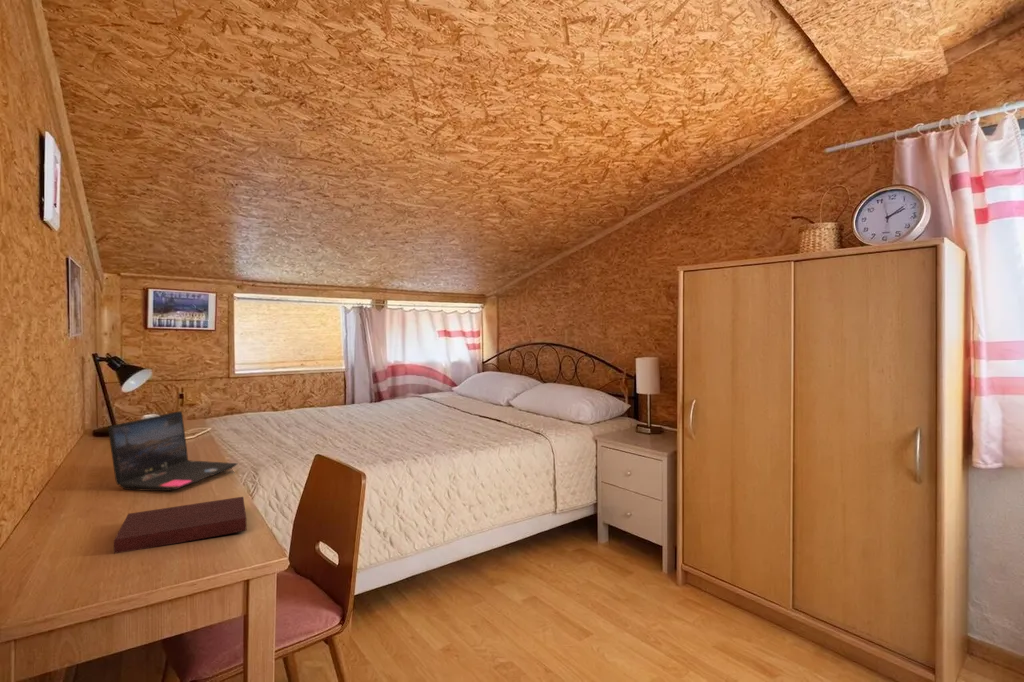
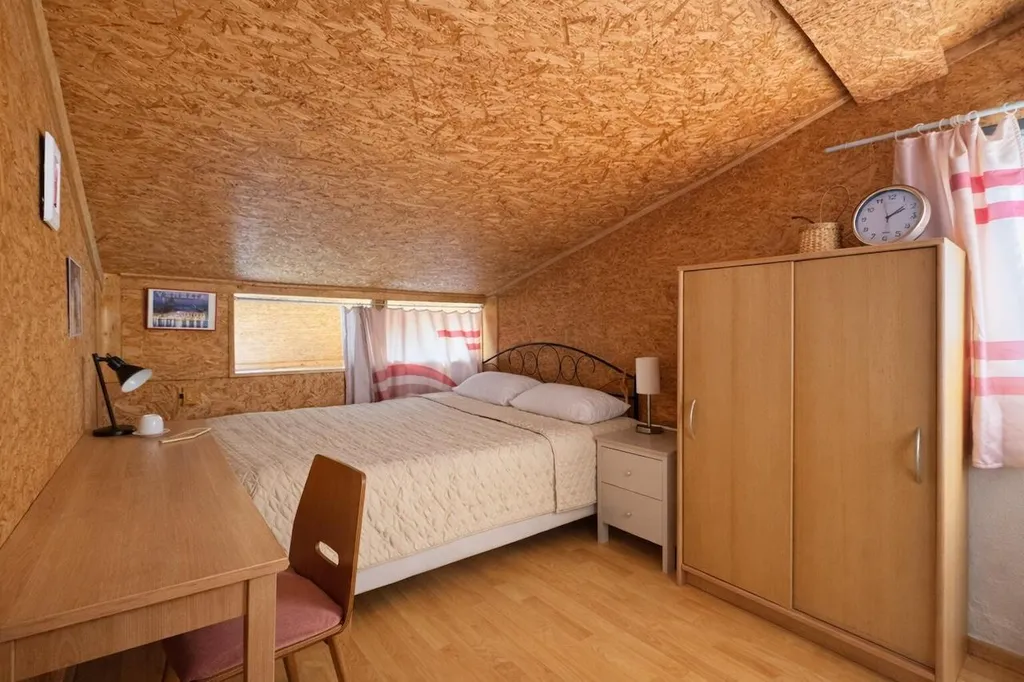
- notebook [113,496,247,555]
- laptop [107,410,238,492]
